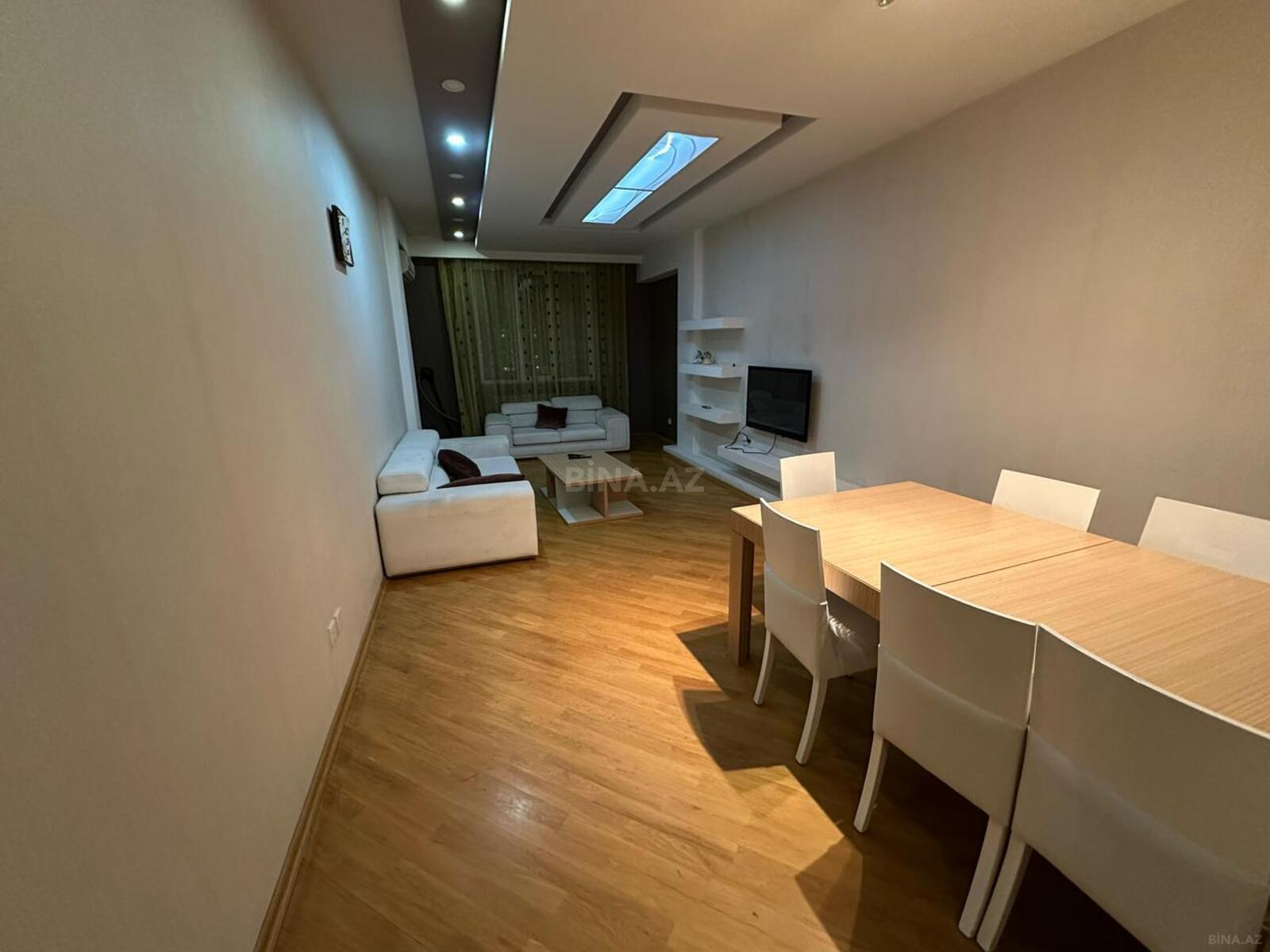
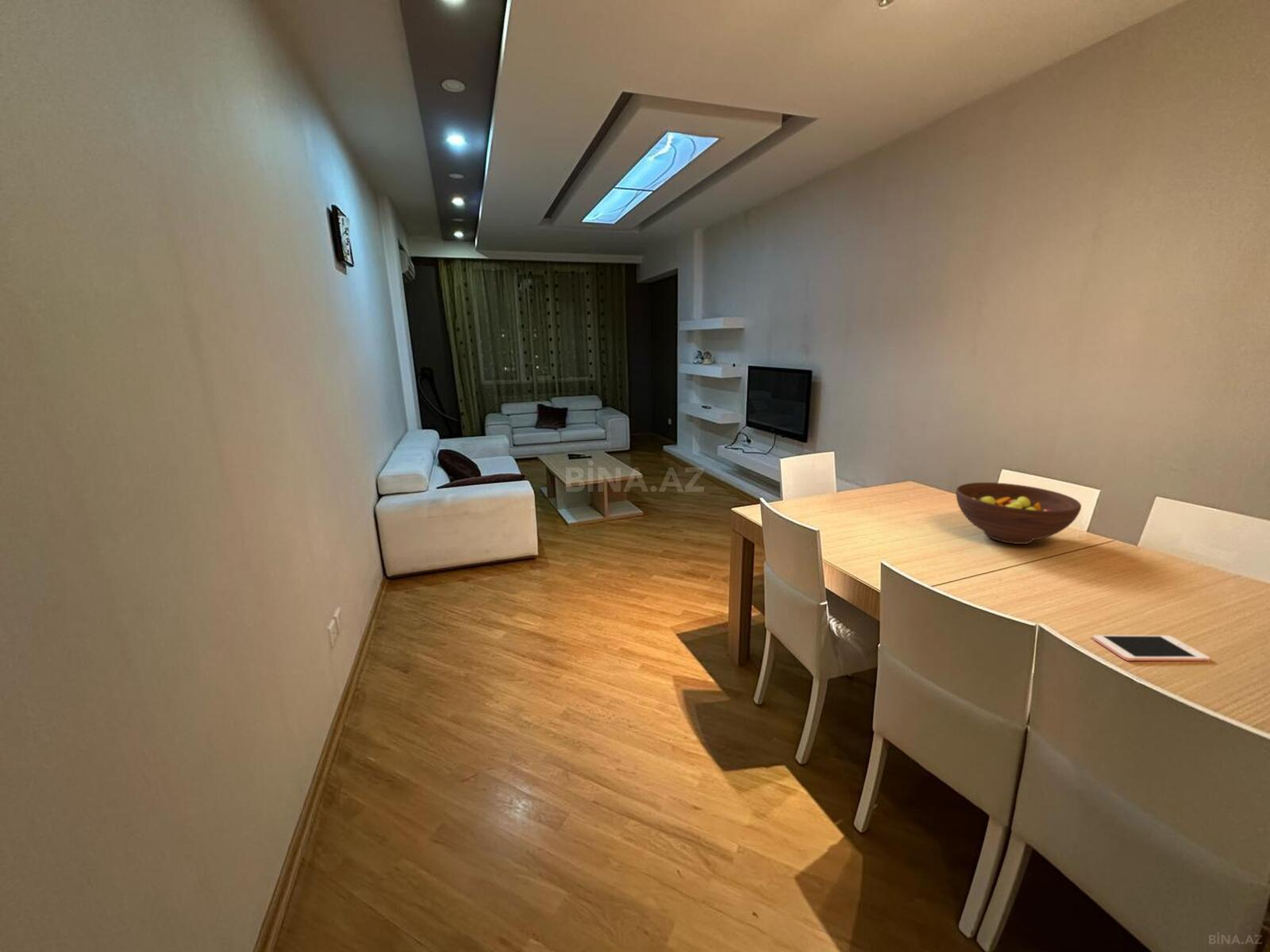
+ fruit bowl [955,482,1082,545]
+ cell phone [1092,635,1211,662]
